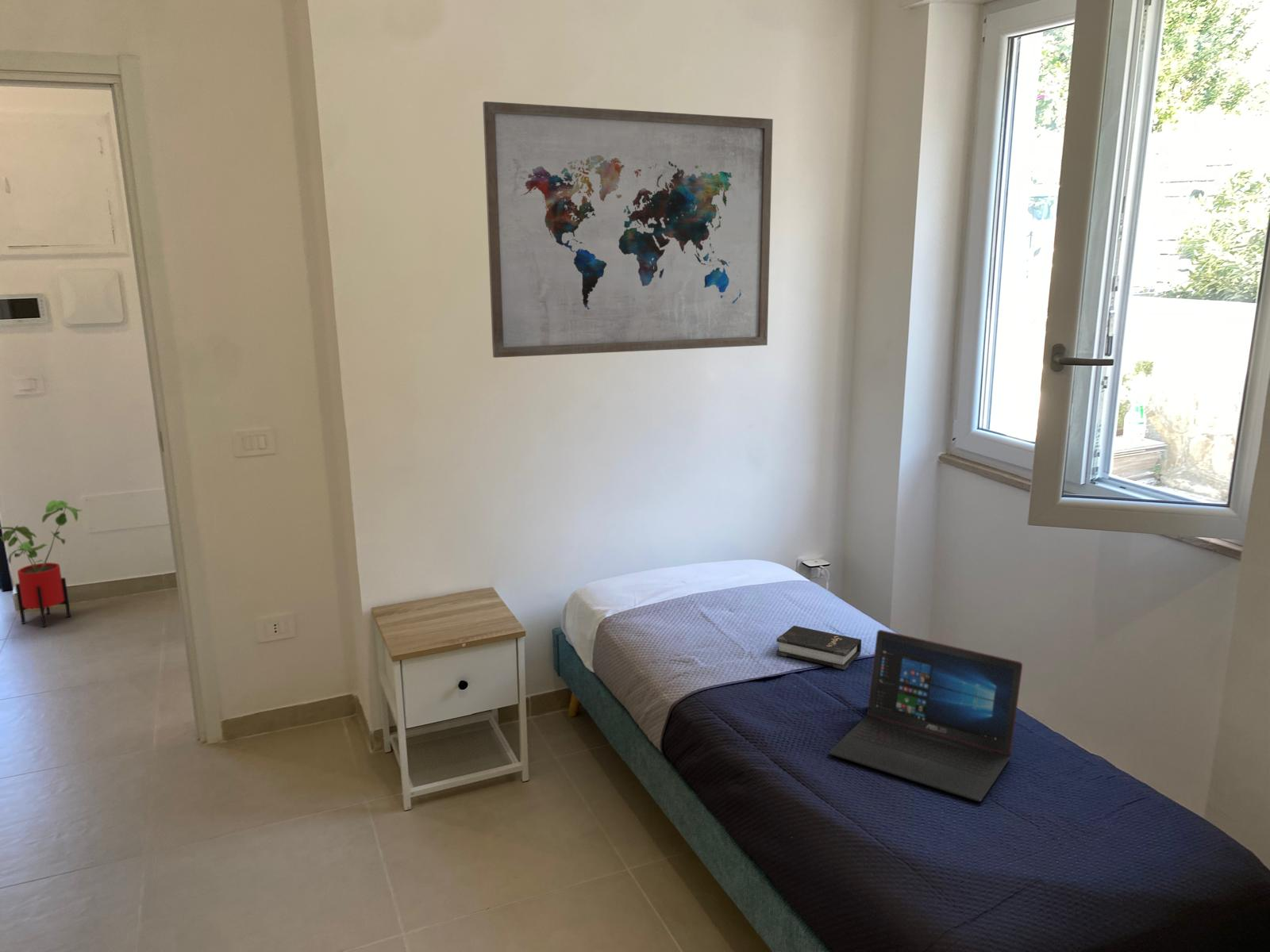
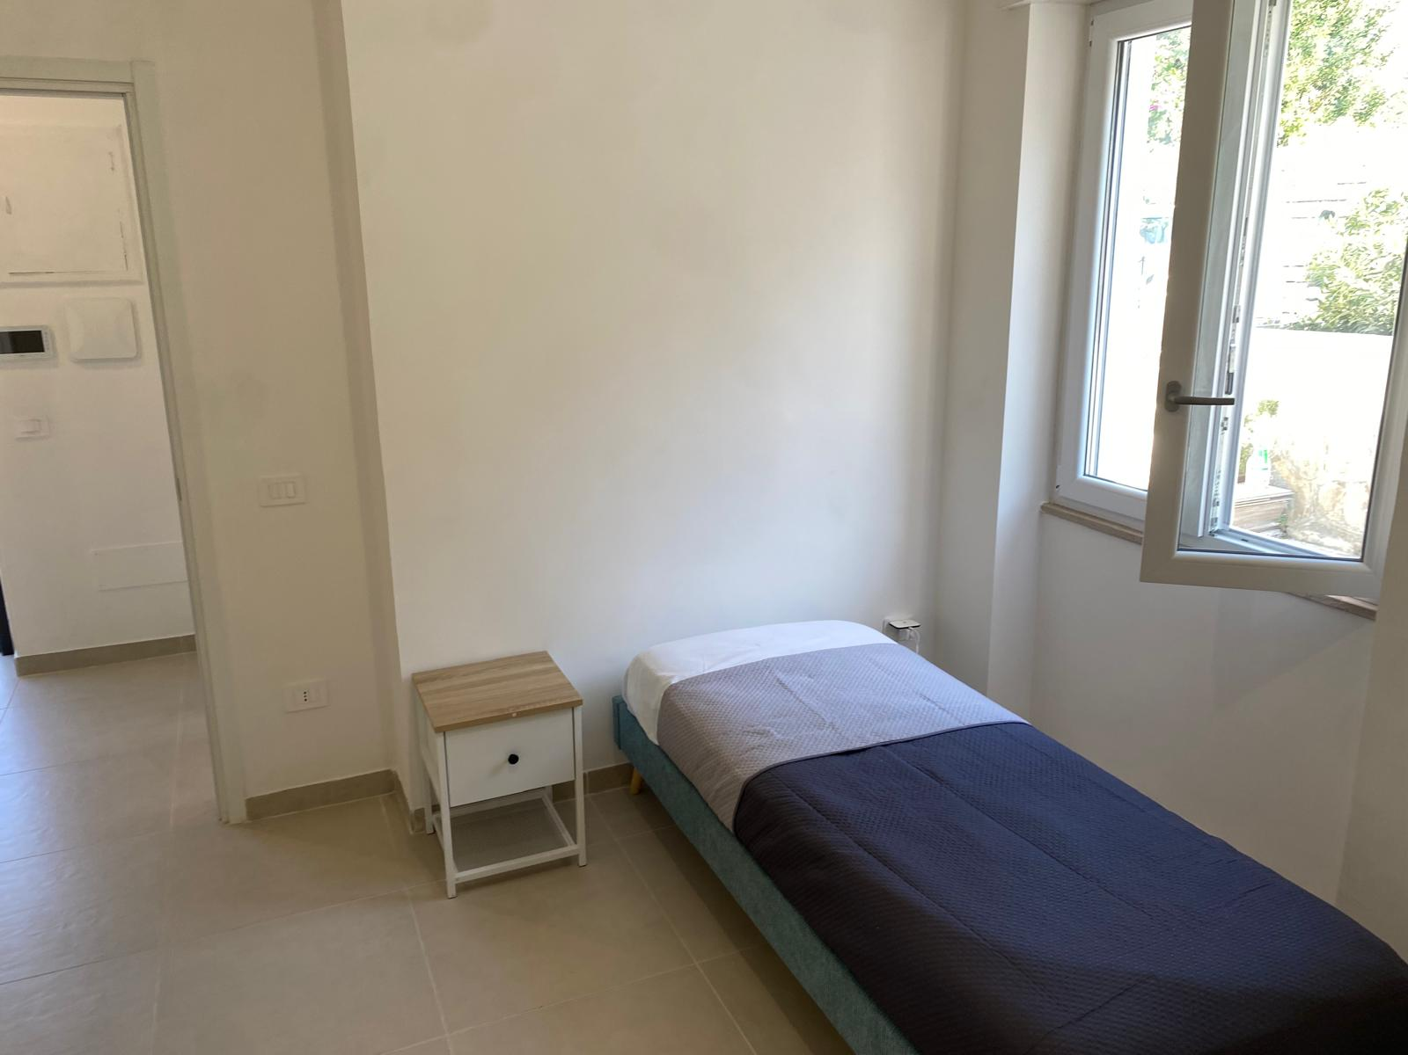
- laptop [829,629,1023,802]
- house plant [0,499,83,628]
- wall art [482,101,774,359]
- hardback book [775,625,862,670]
